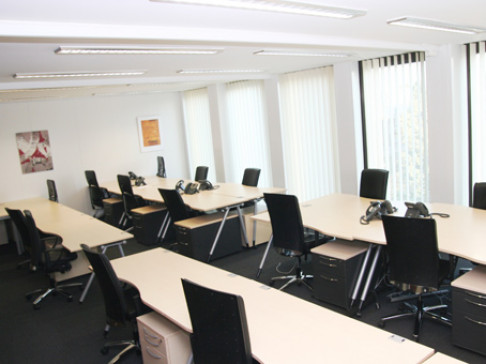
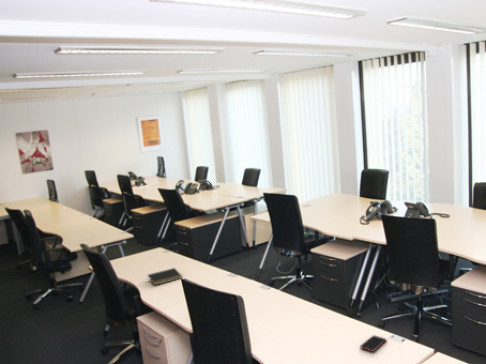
+ notepad [147,267,184,286]
+ cell phone [359,334,388,353]
